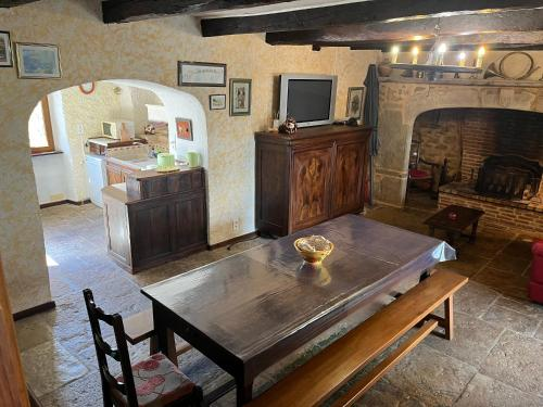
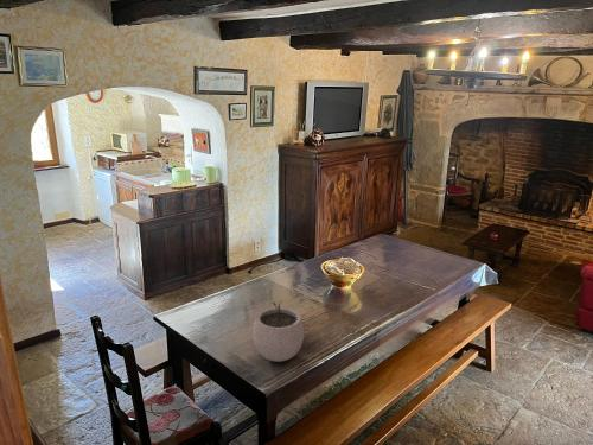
+ plant pot [251,299,305,363]
